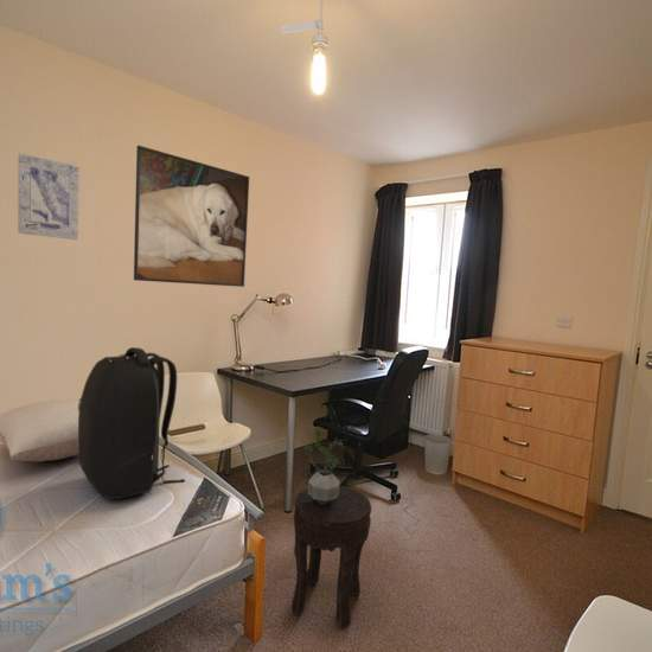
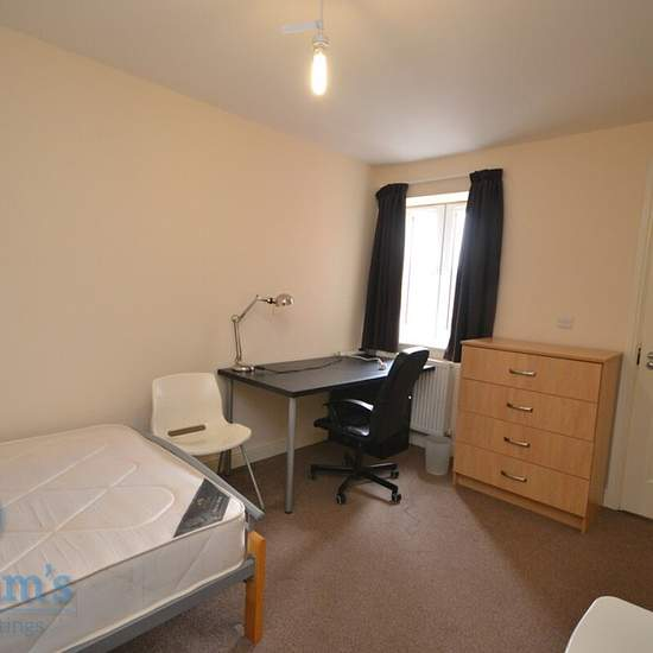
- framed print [133,145,250,288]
- pillow [0,398,81,462]
- backpack [77,346,186,500]
- wall art [17,152,81,241]
- side table [290,485,372,631]
- potted plant [303,428,345,505]
